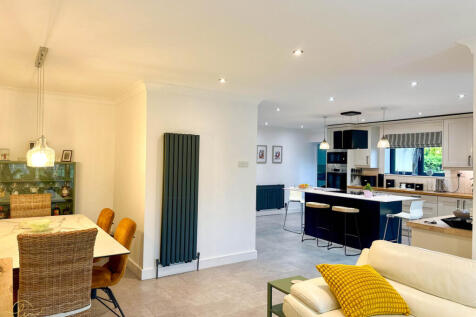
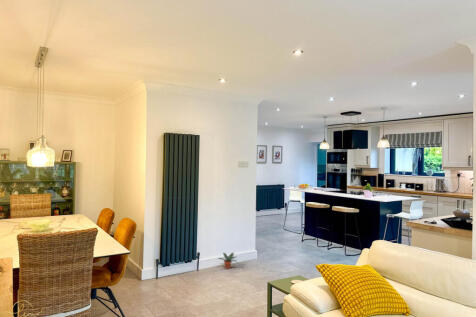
+ potted plant [217,252,238,270]
